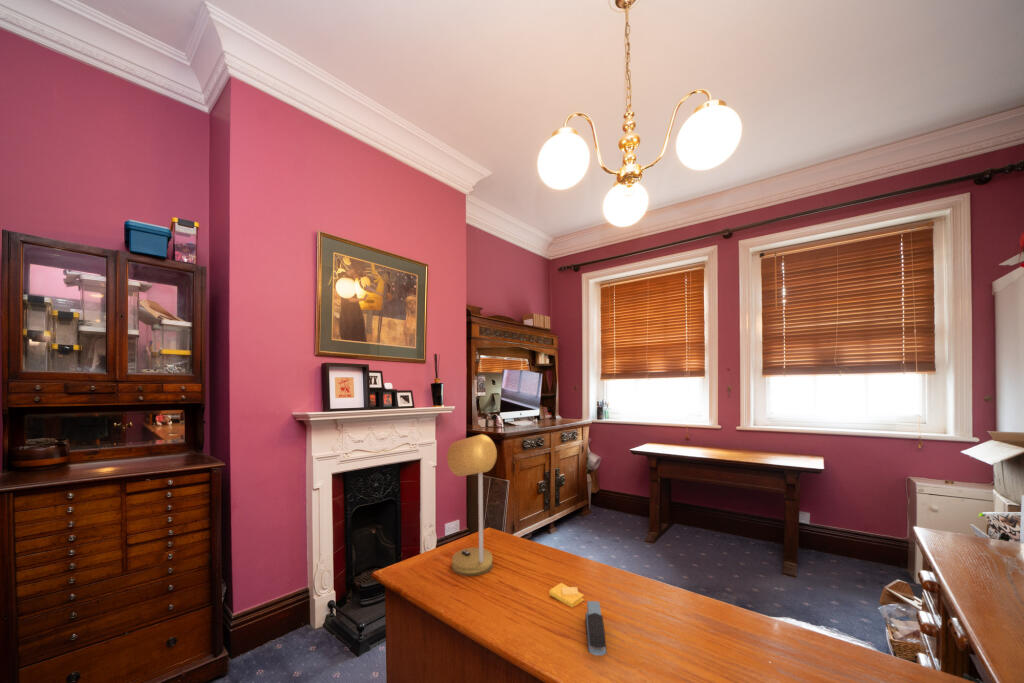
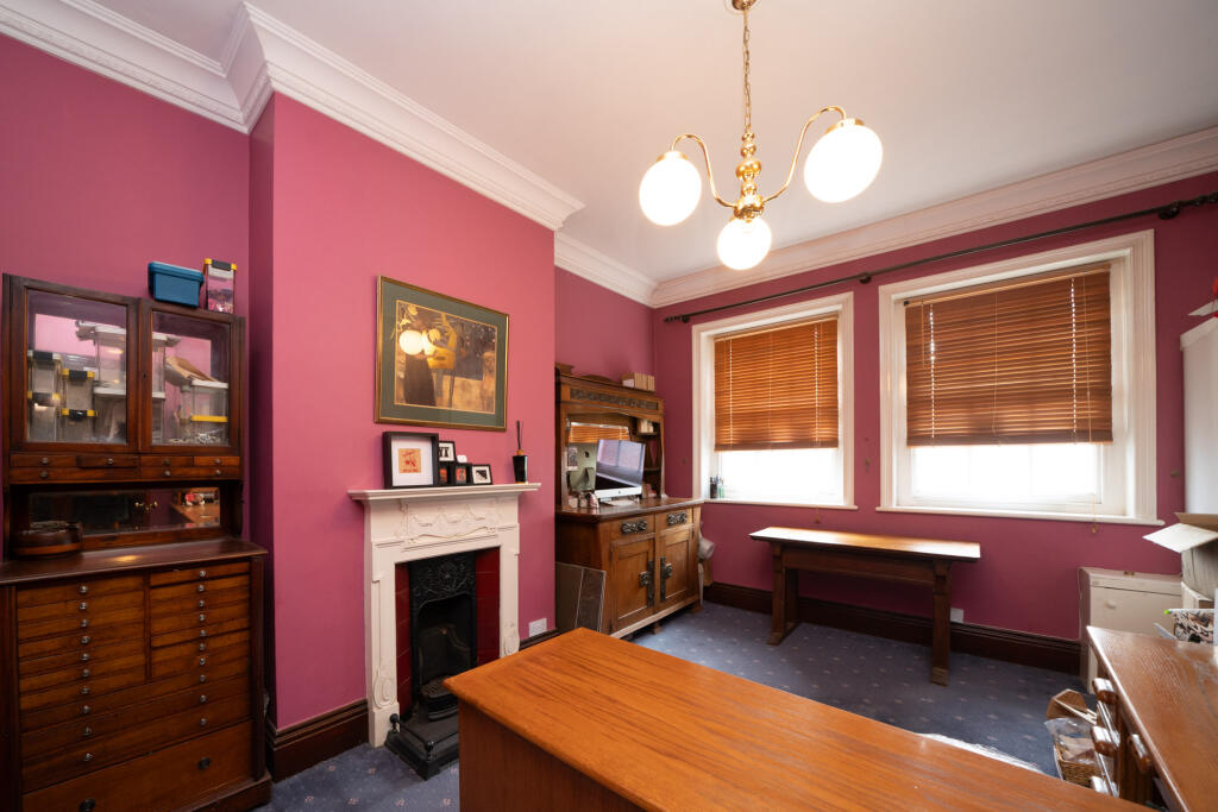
- desk lamp [446,433,498,577]
- sticky notes [548,582,585,608]
- stapler [584,600,608,656]
